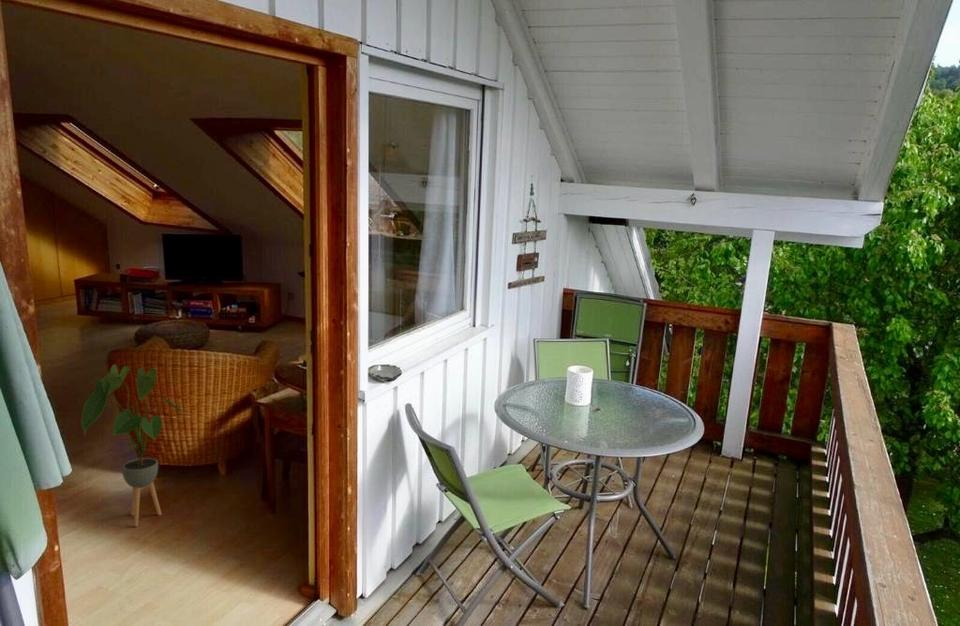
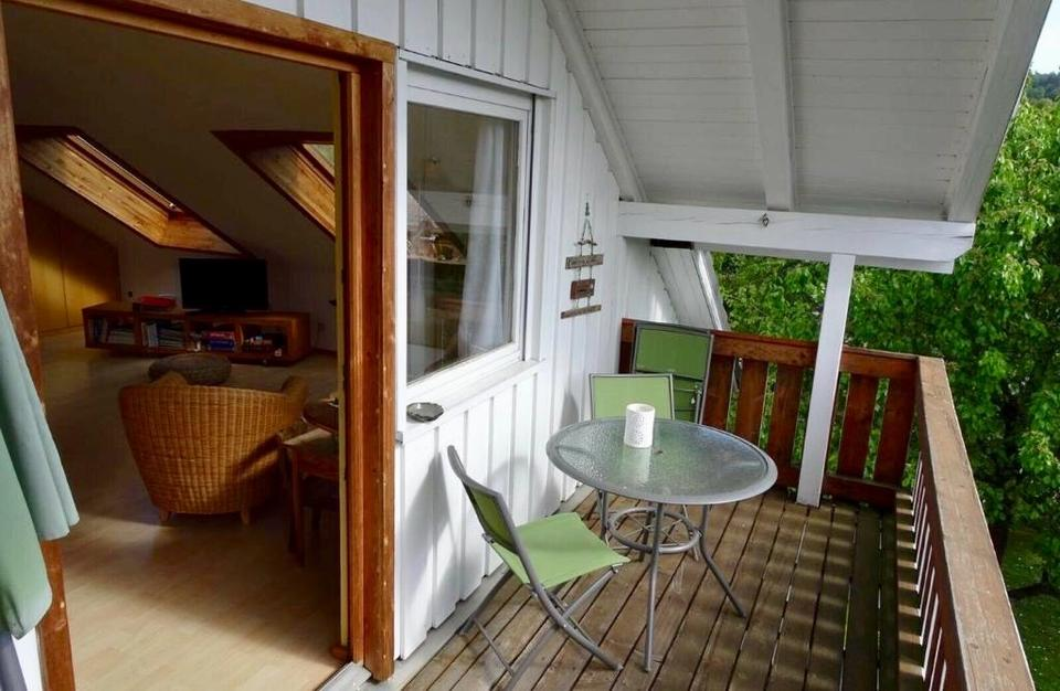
- house plant [80,363,187,527]
